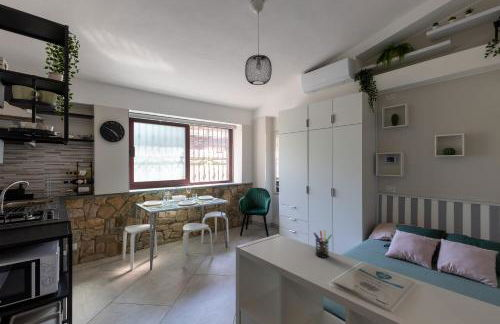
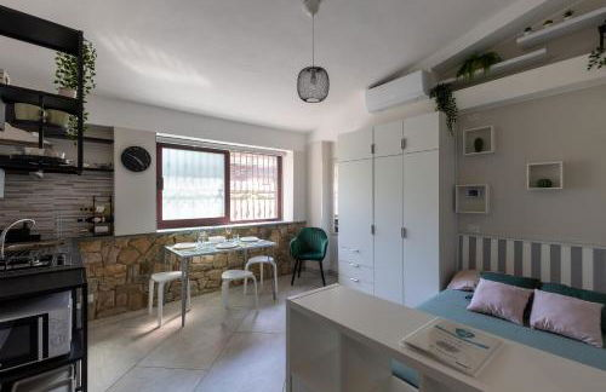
- pen holder [312,229,333,259]
